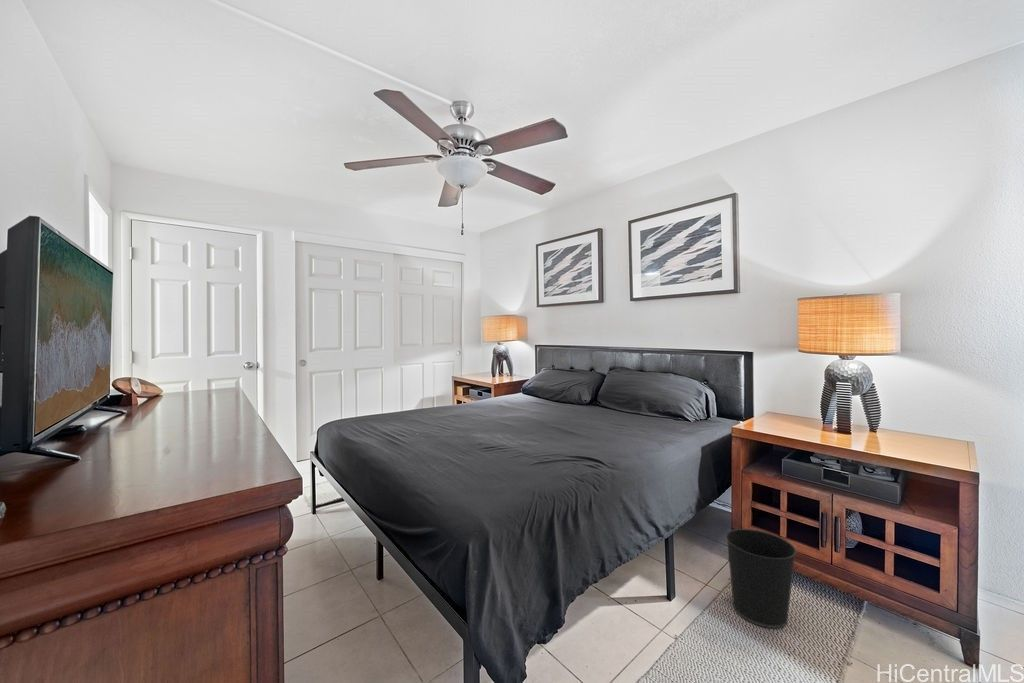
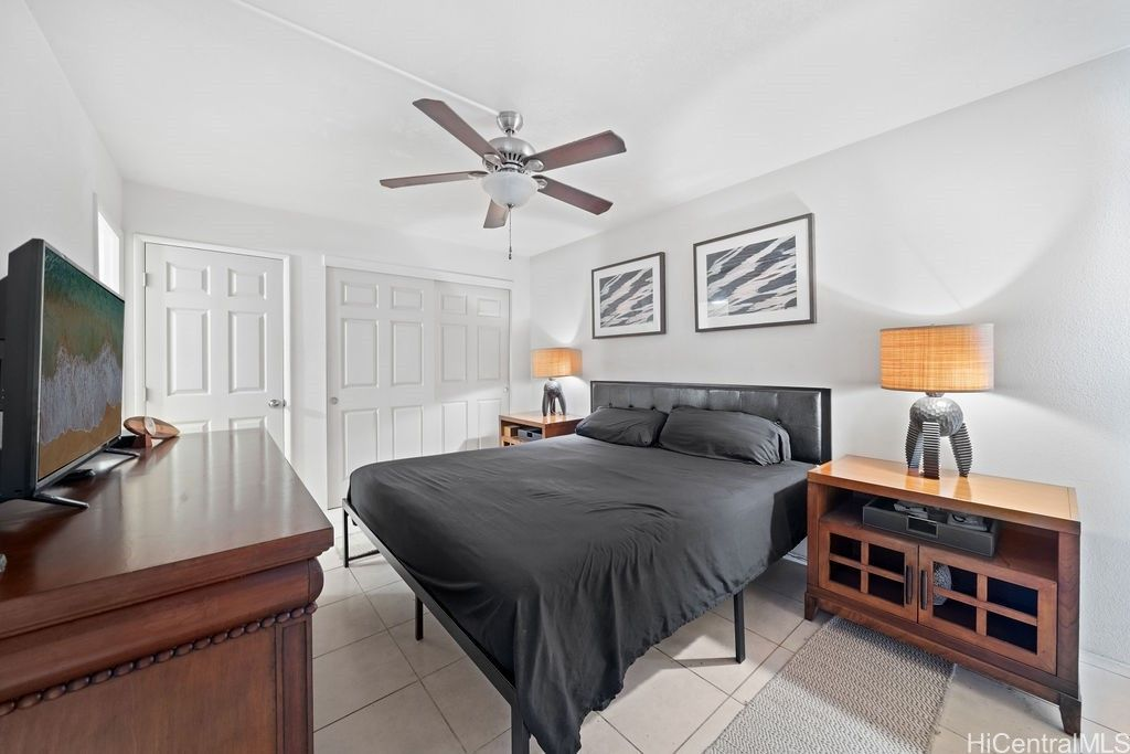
- wastebasket [725,528,797,629]
